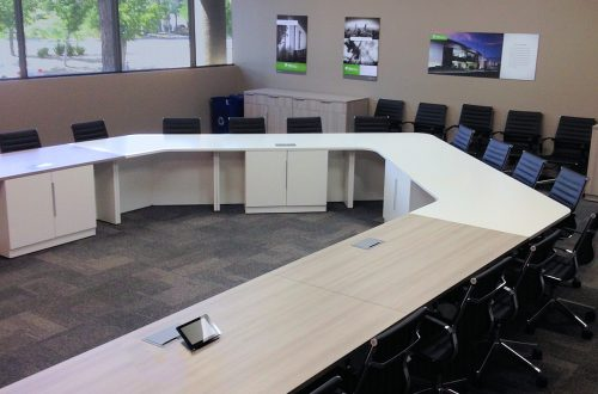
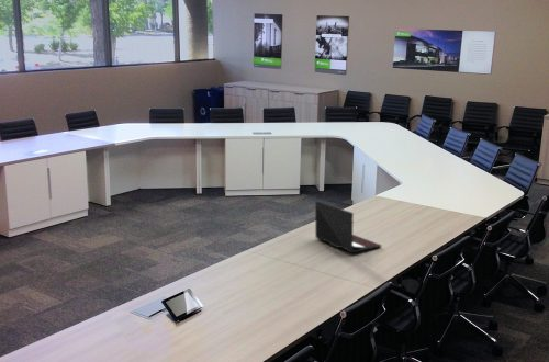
+ laptop [314,200,383,253]
